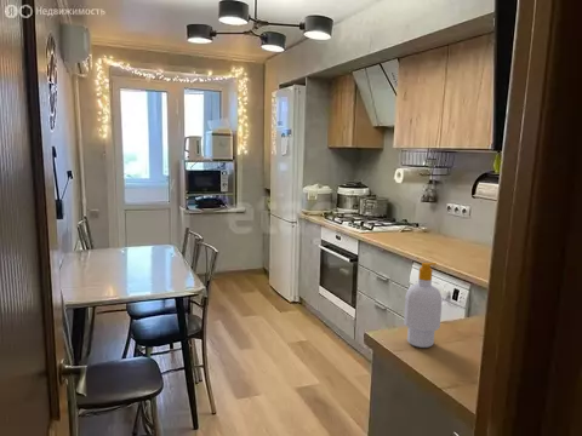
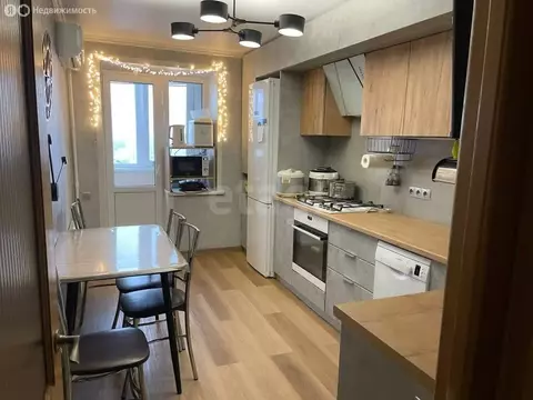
- soap bottle [403,262,444,349]
